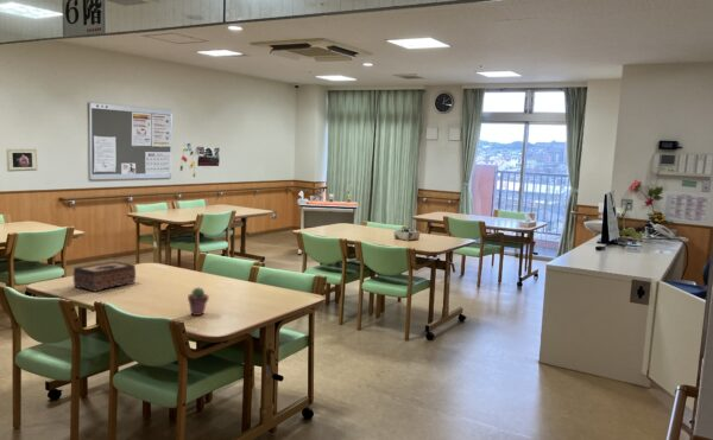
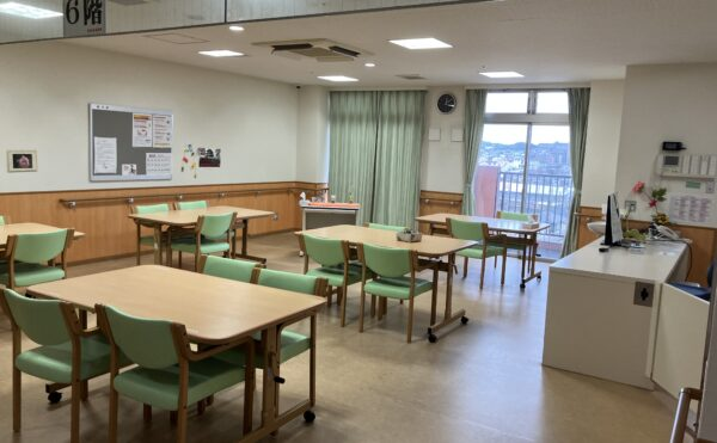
- potted succulent [187,286,210,317]
- tissue box [72,260,137,293]
